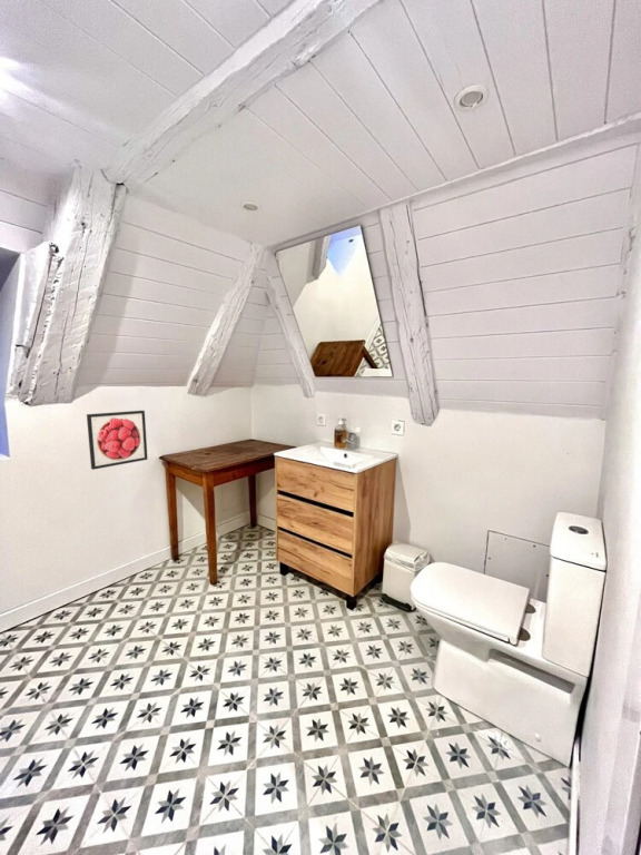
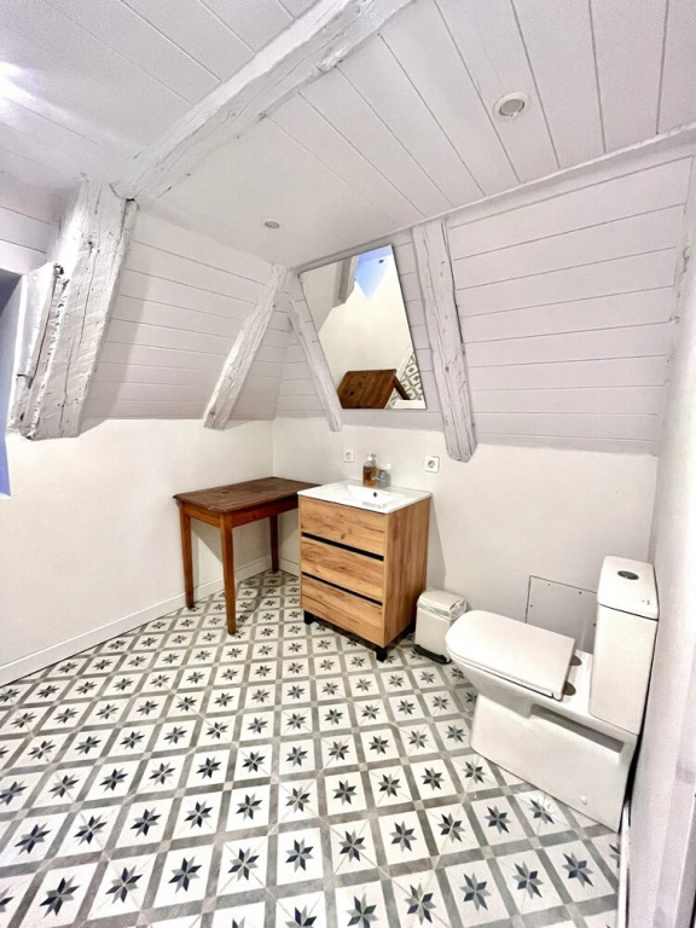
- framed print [86,410,149,471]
